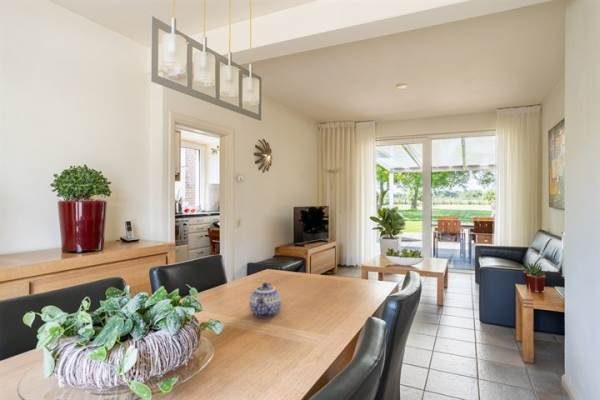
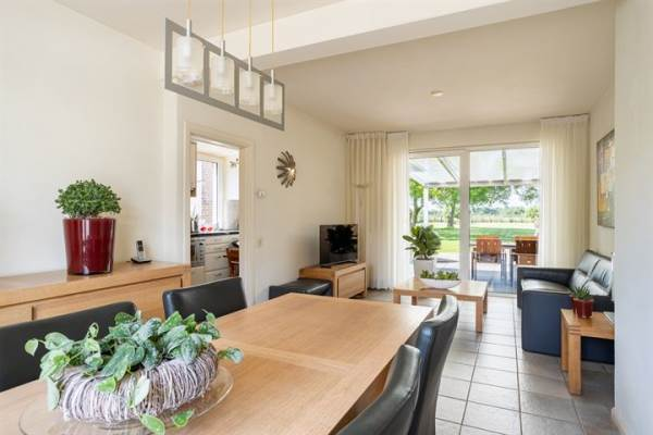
- teapot [248,282,282,318]
